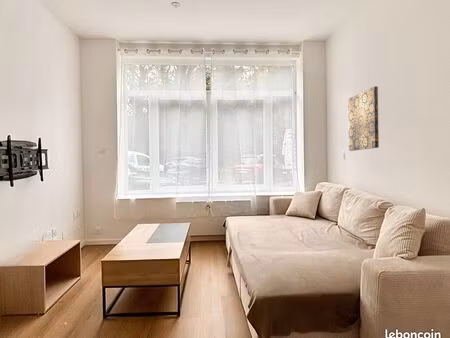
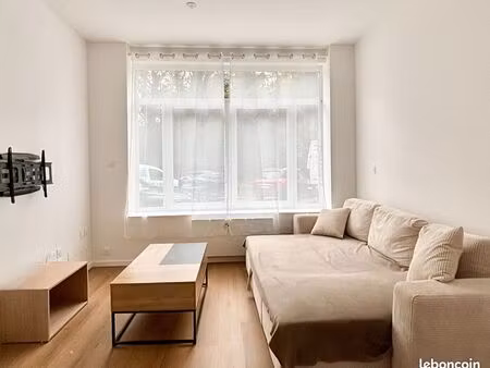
- wall art [347,85,380,152]
